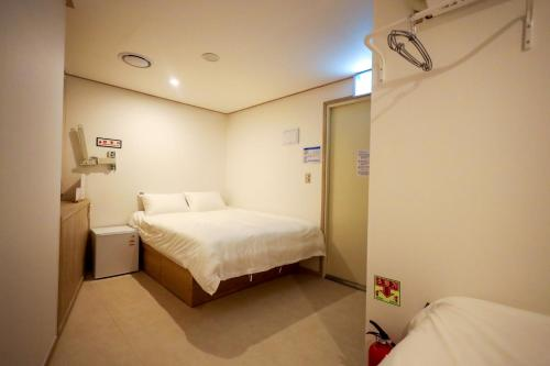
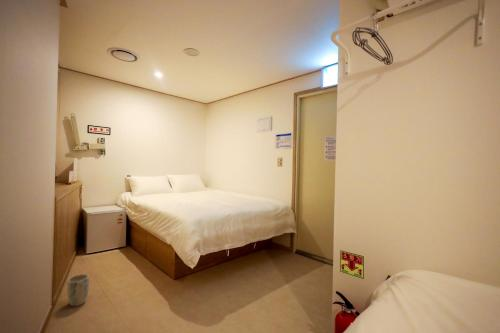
+ plant pot [66,273,90,307]
